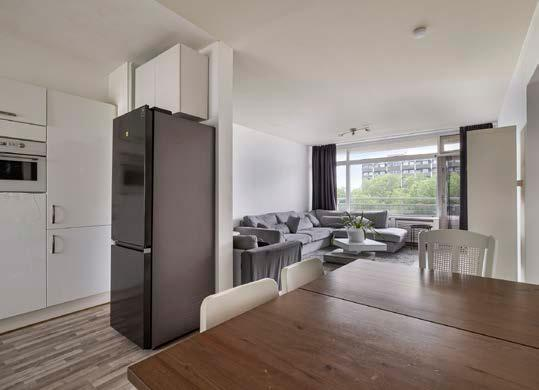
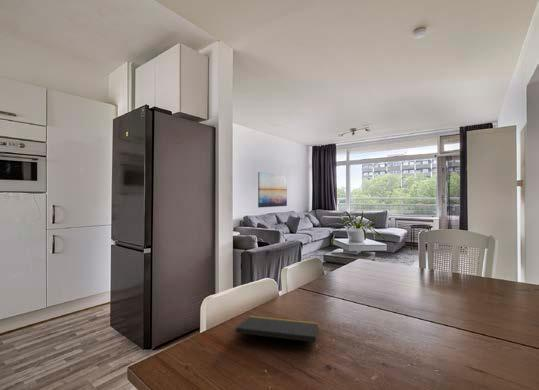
+ notepad [235,314,319,353]
+ wall art [257,171,288,209]
